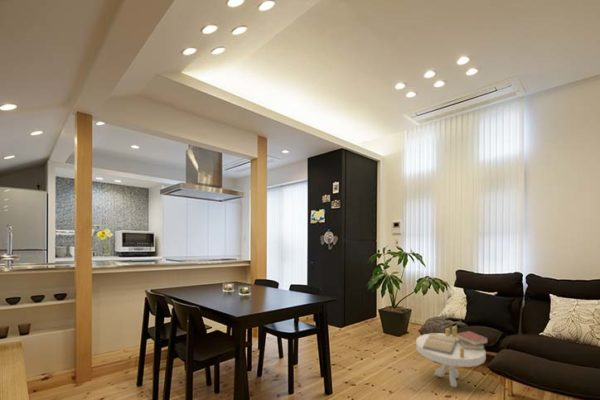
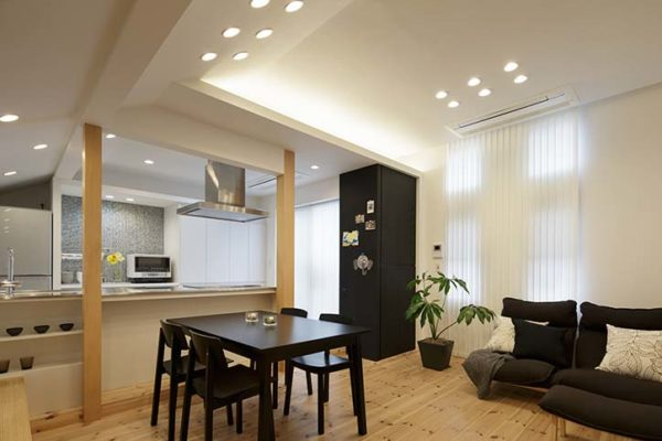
- side table [415,325,489,388]
